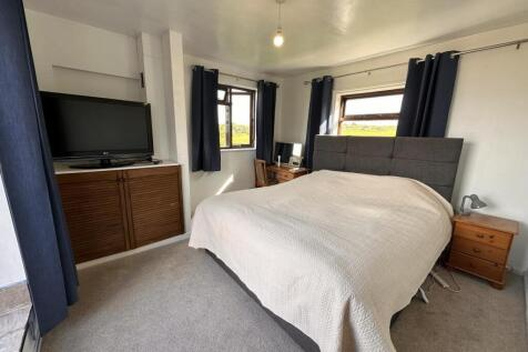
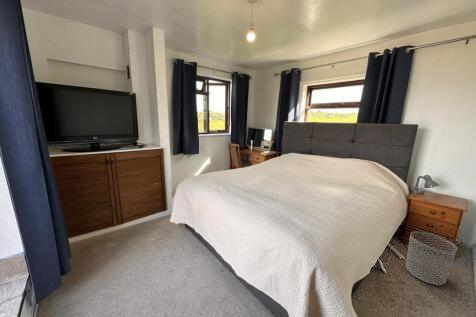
+ waste bin [405,230,458,286]
